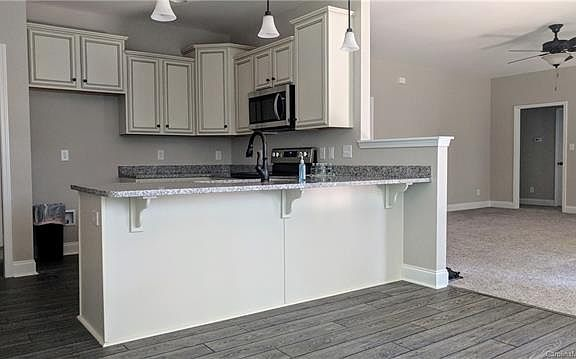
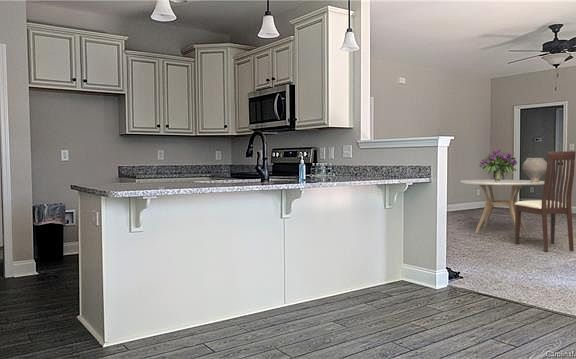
+ ceramic pot [521,157,547,181]
+ dining table [459,179,545,238]
+ bouquet [478,148,518,182]
+ chair [514,150,576,253]
